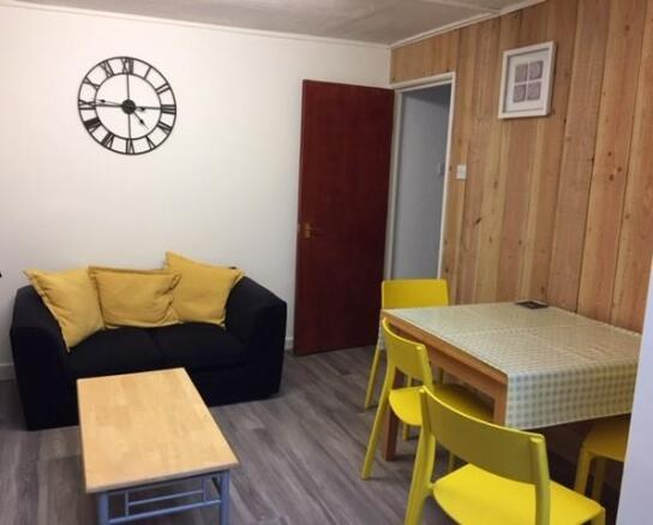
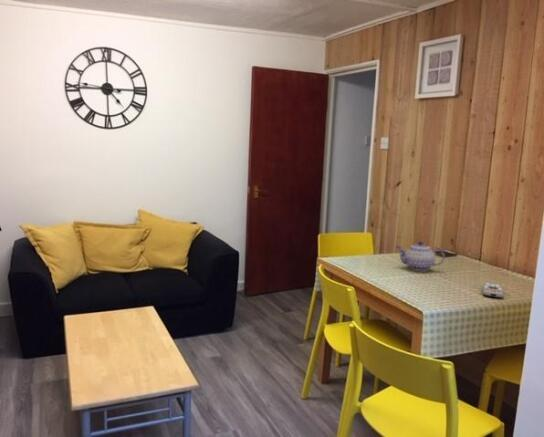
+ teapot [396,240,446,272]
+ remote control [482,281,505,299]
